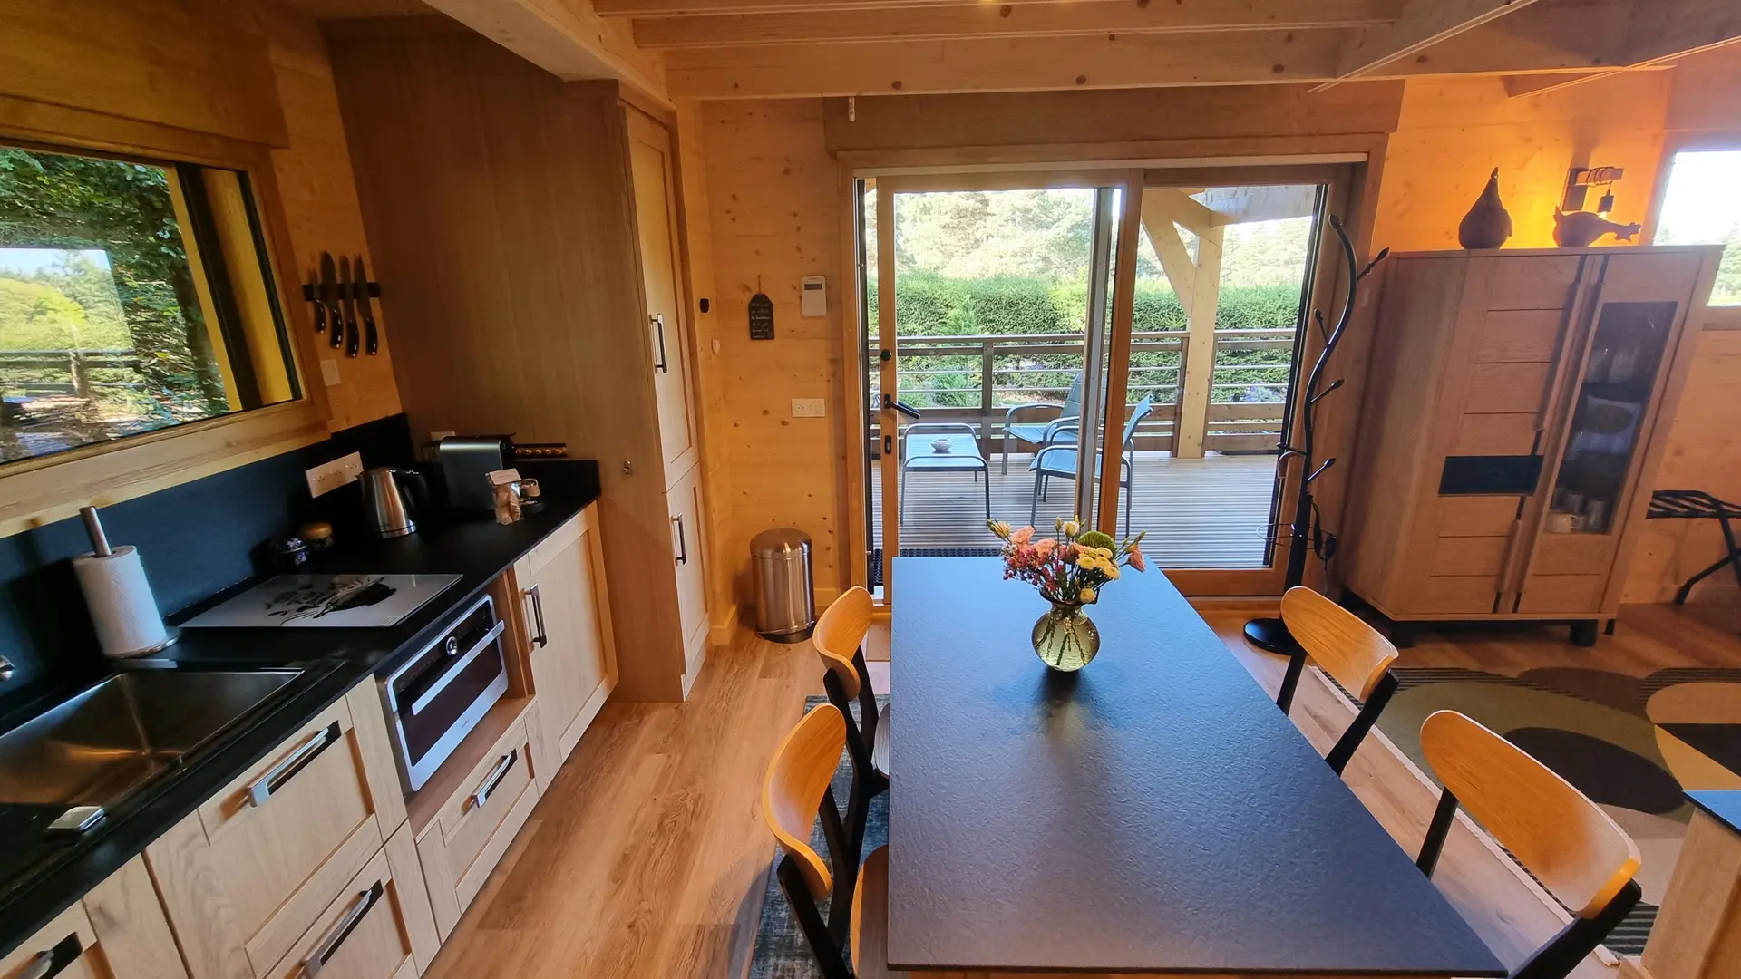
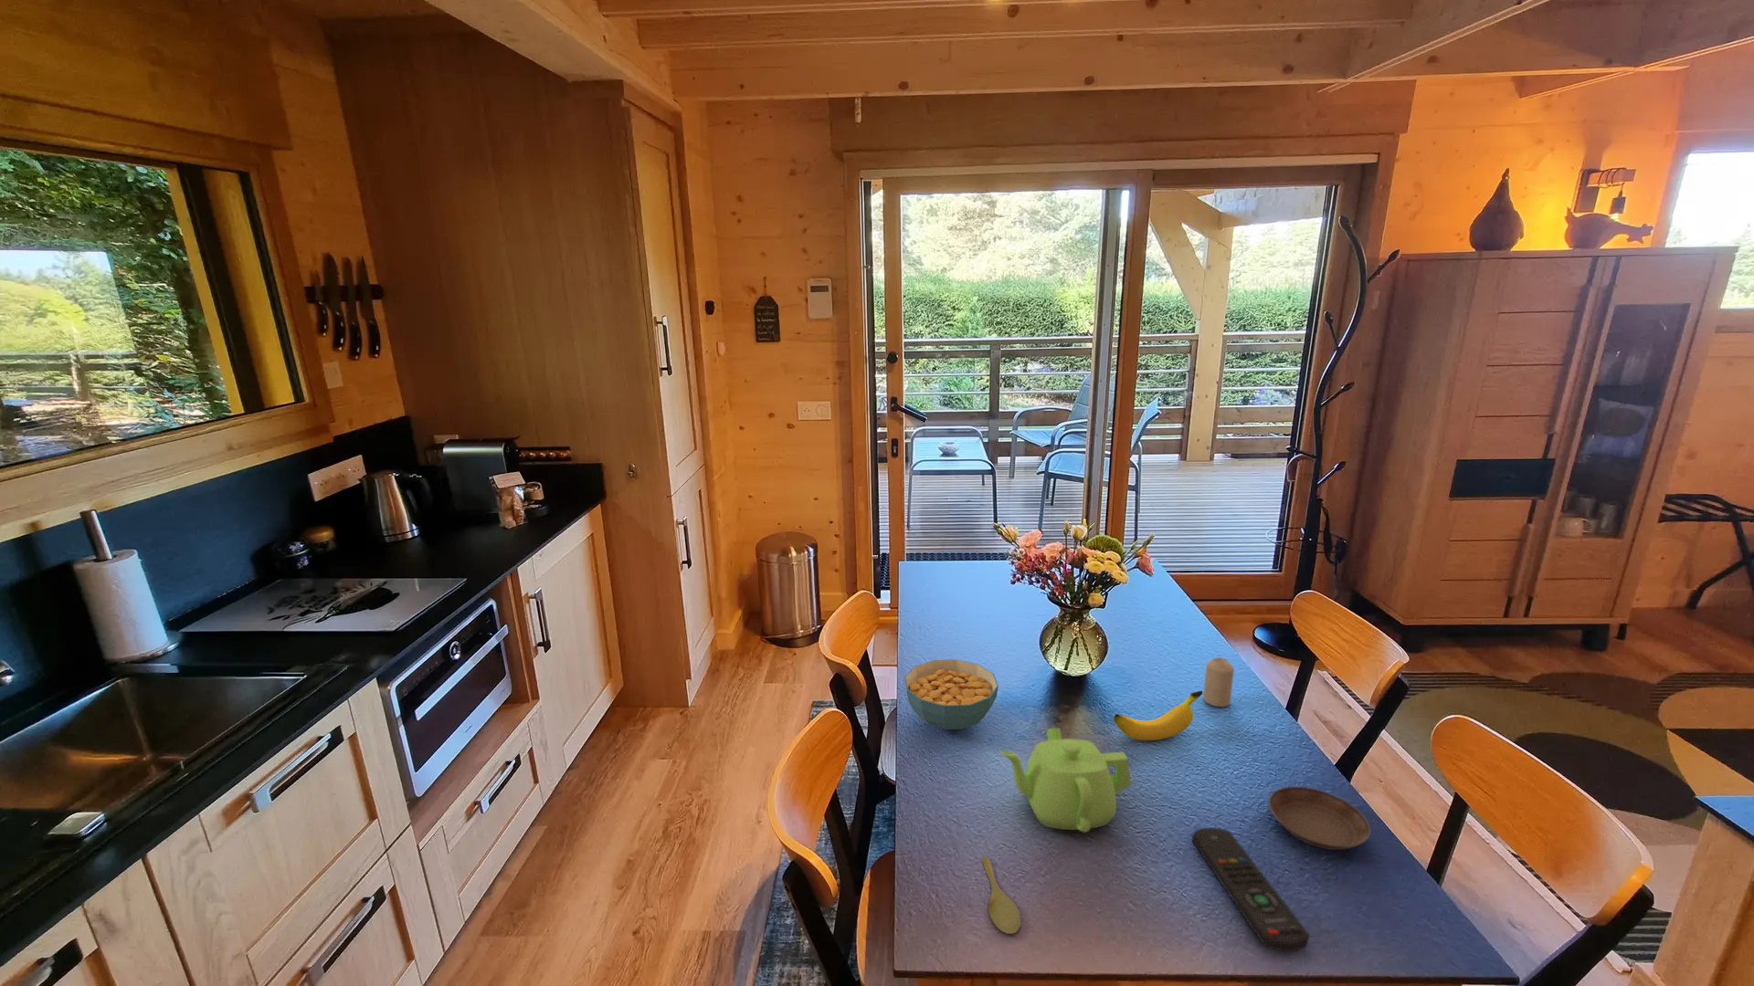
+ spoon [981,856,1022,935]
+ remote control [1191,827,1309,952]
+ cereal bowl [904,659,1000,731]
+ candle [1202,656,1235,708]
+ teapot [1000,727,1132,833]
+ saucer [1269,785,1371,851]
+ banana [1113,690,1203,742]
